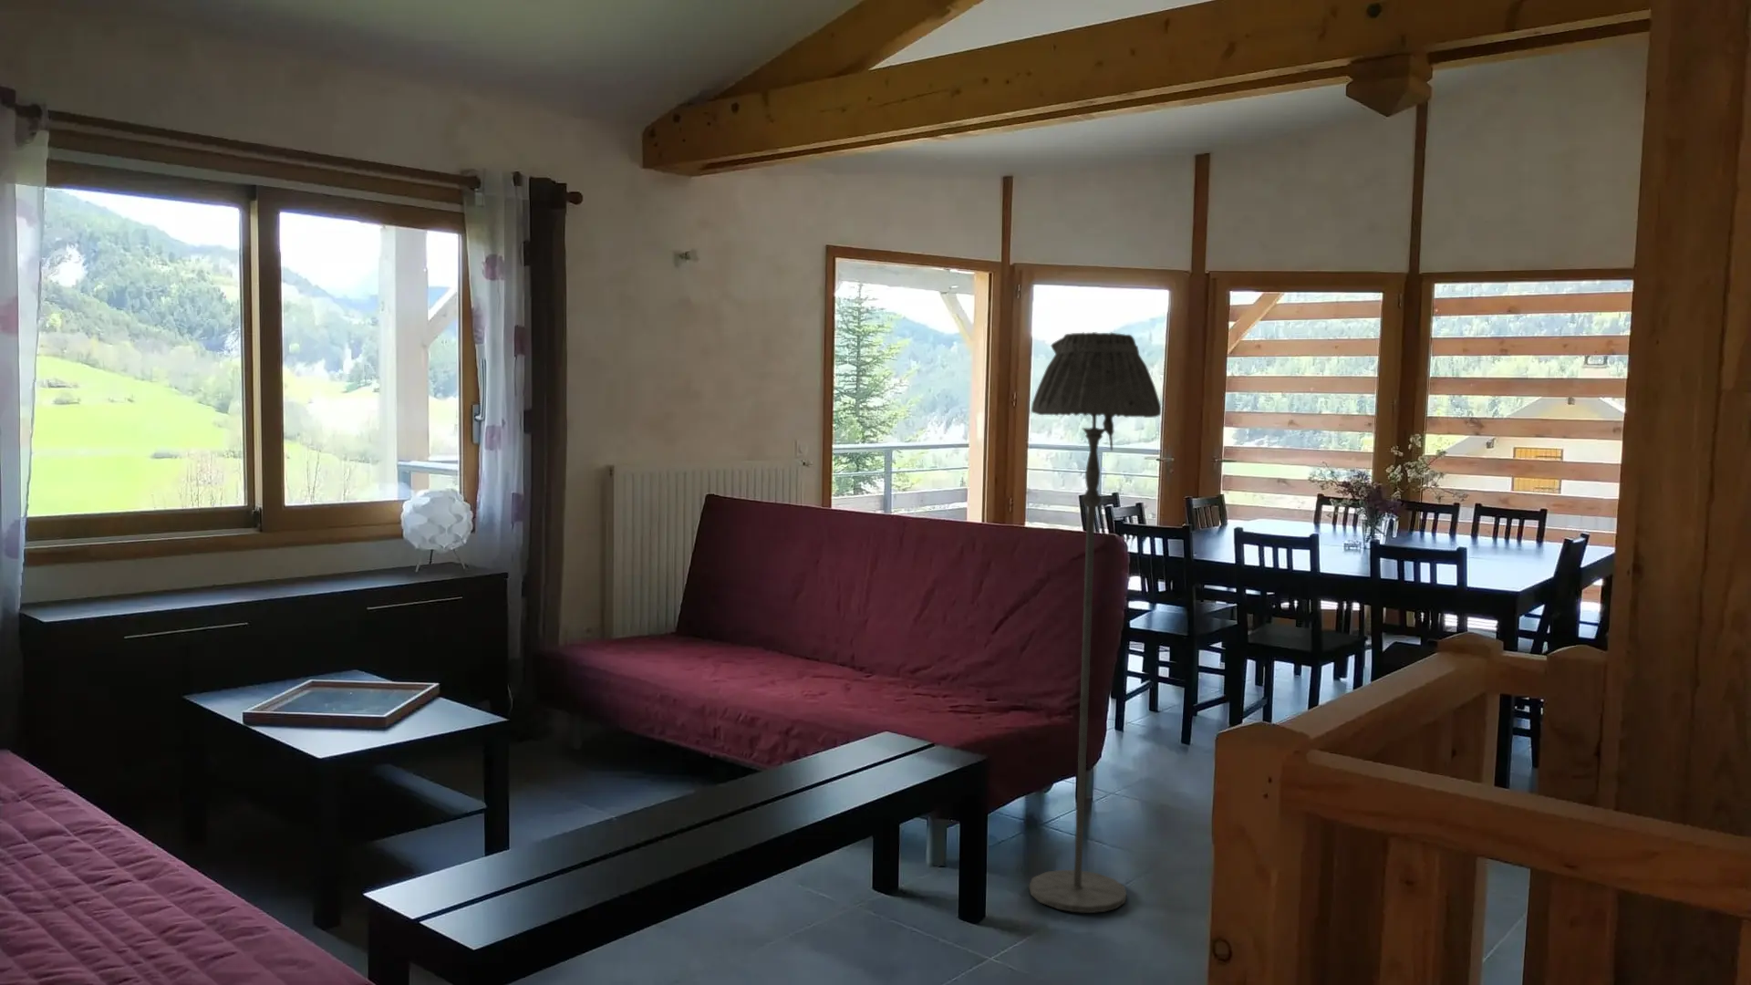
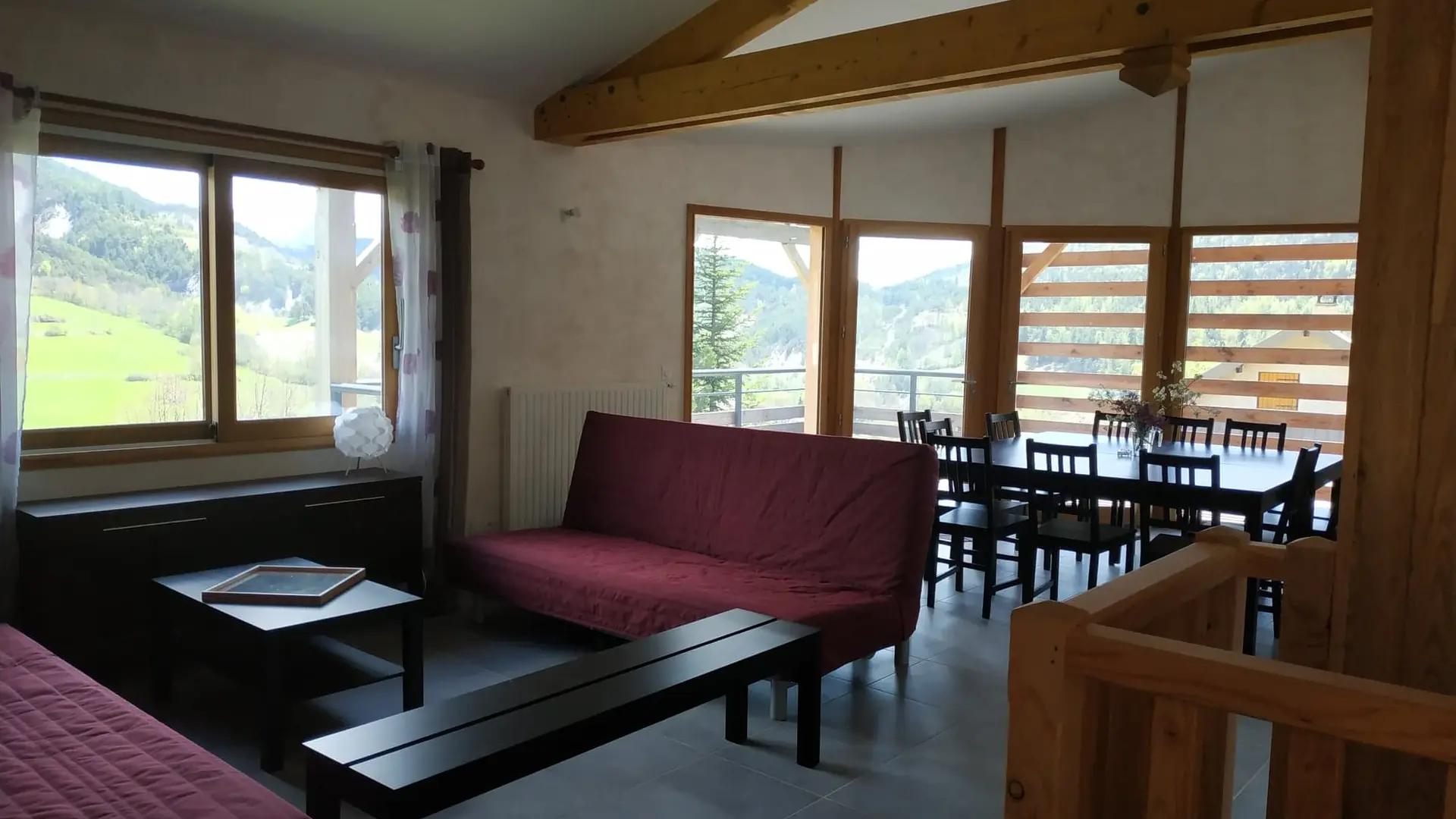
- floor lamp [1028,331,1162,914]
